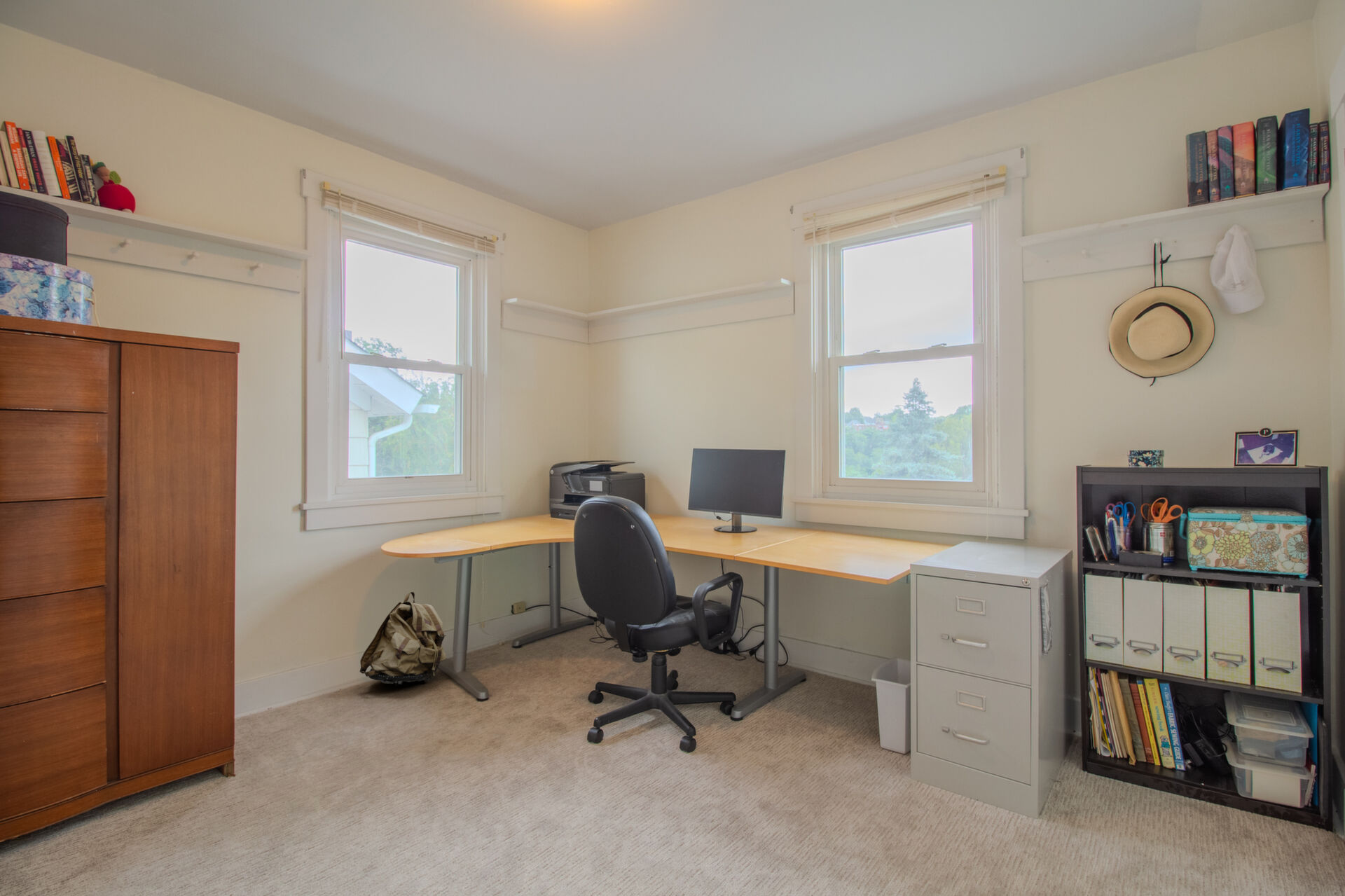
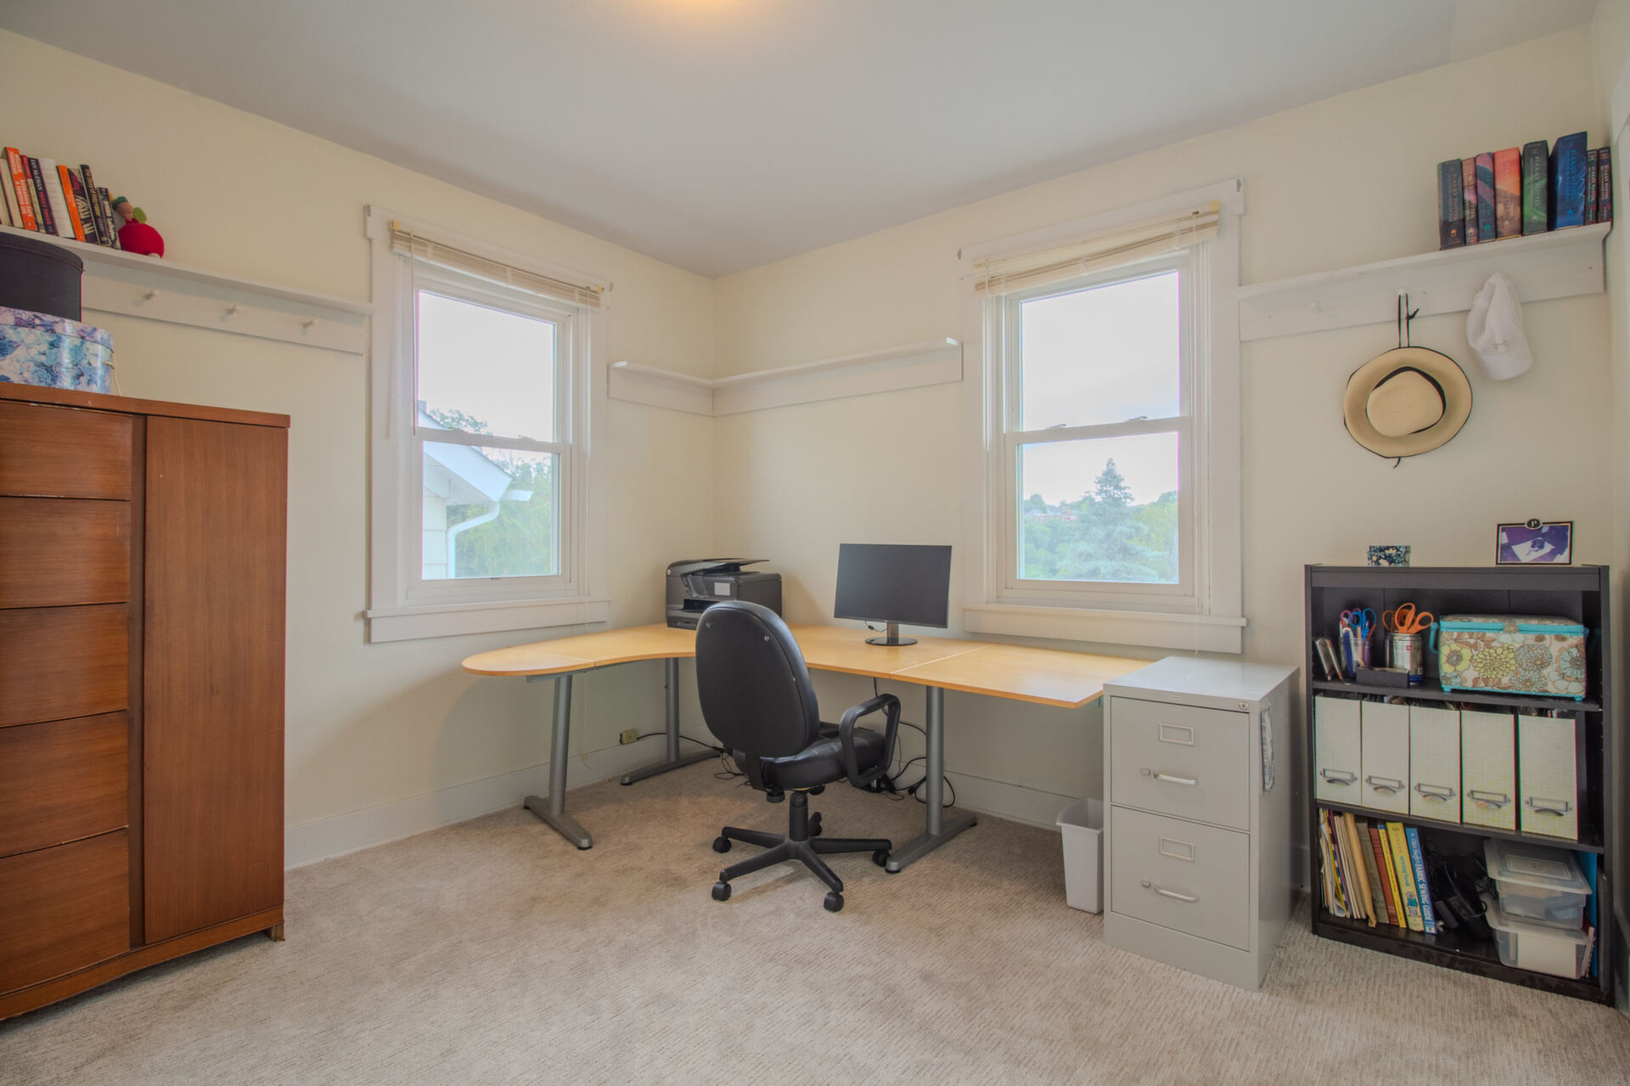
- backpack [359,591,447,687]
